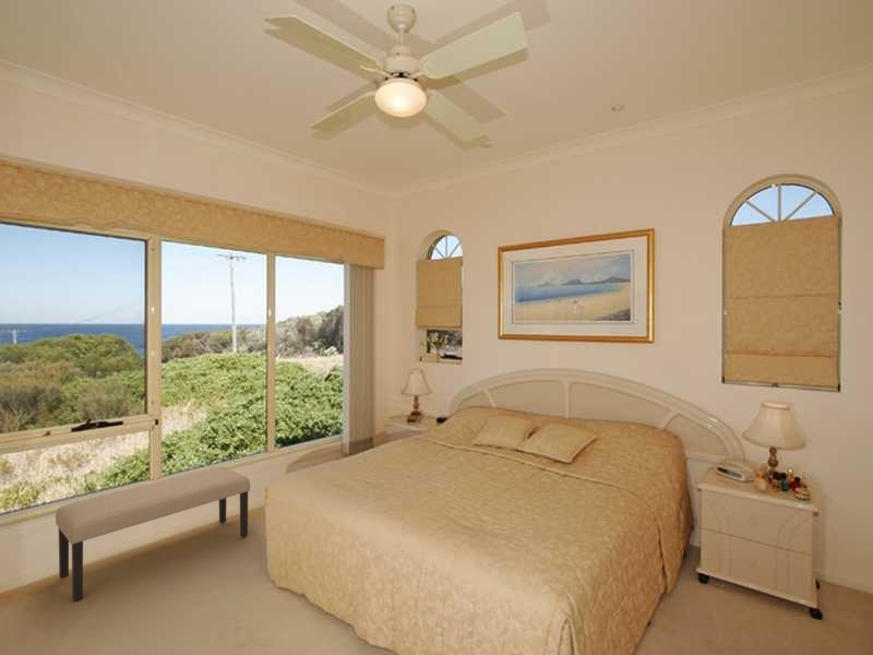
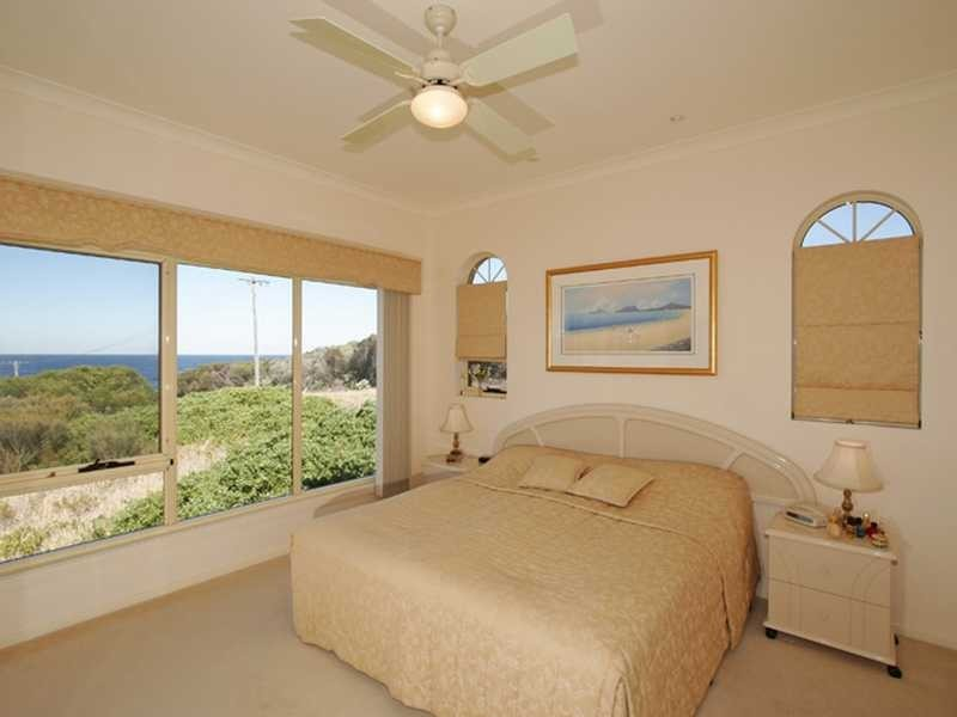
- bench [55,466,251,603]
